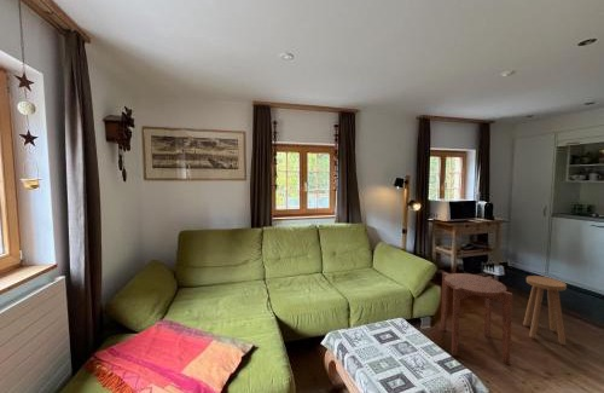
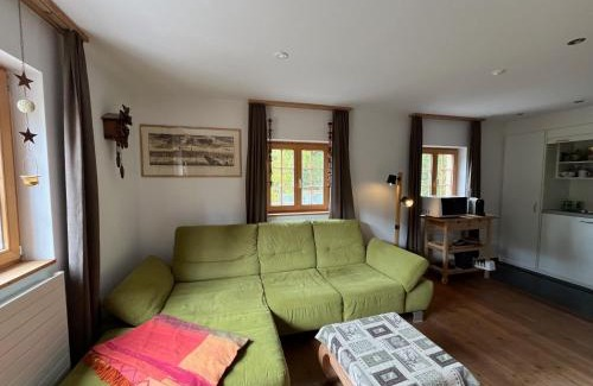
- side table [440,271,513,365]
- stool [522,274,568,346]
